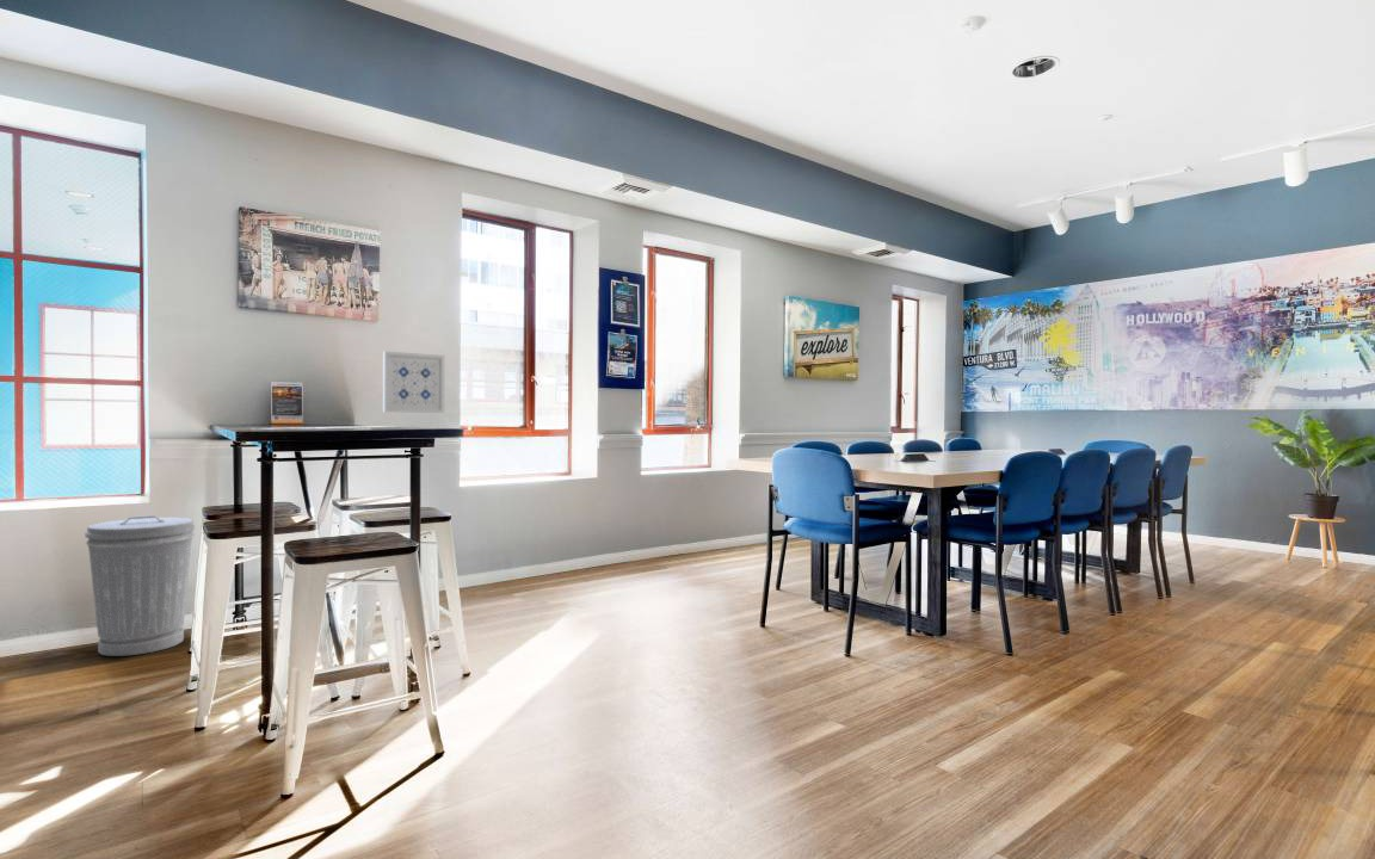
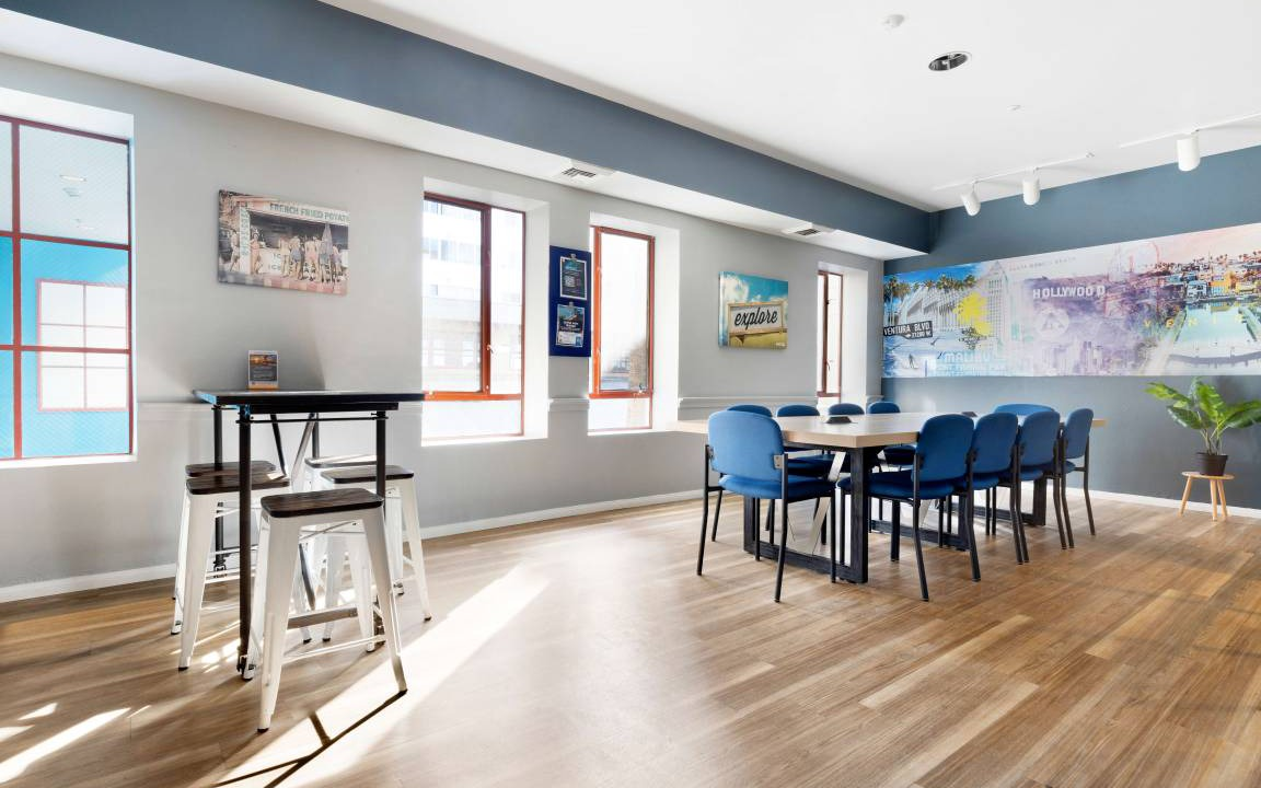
- wall art [382,351,445,414]
- trash can [84,514,196,657]
